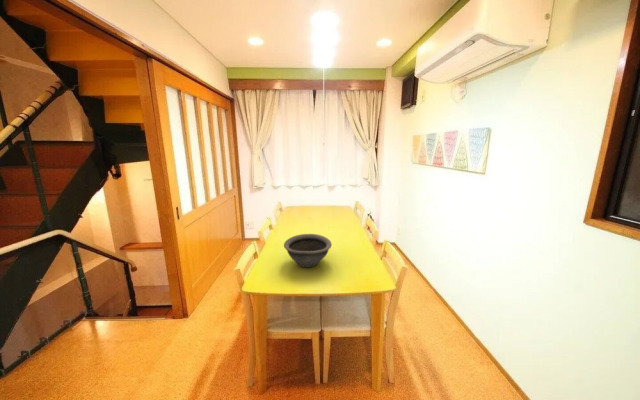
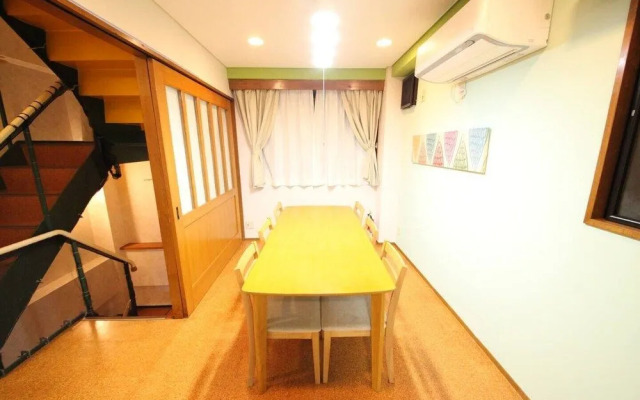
- bowl [283,233,333,268]
